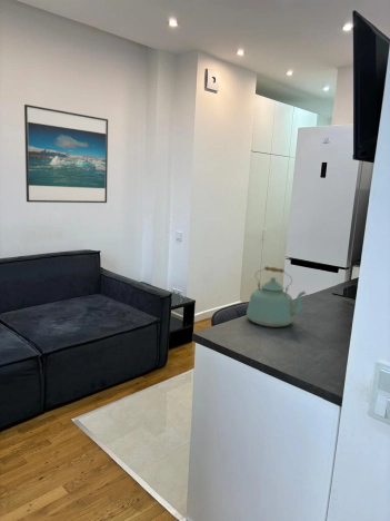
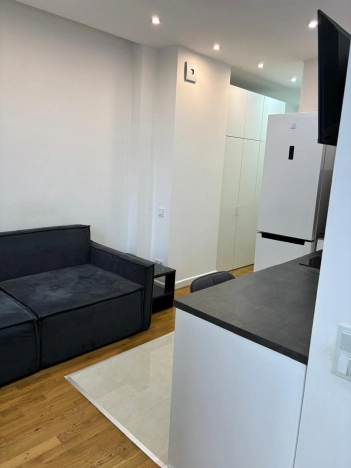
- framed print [23,104,109,204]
- kettle [246,265,307,328]
